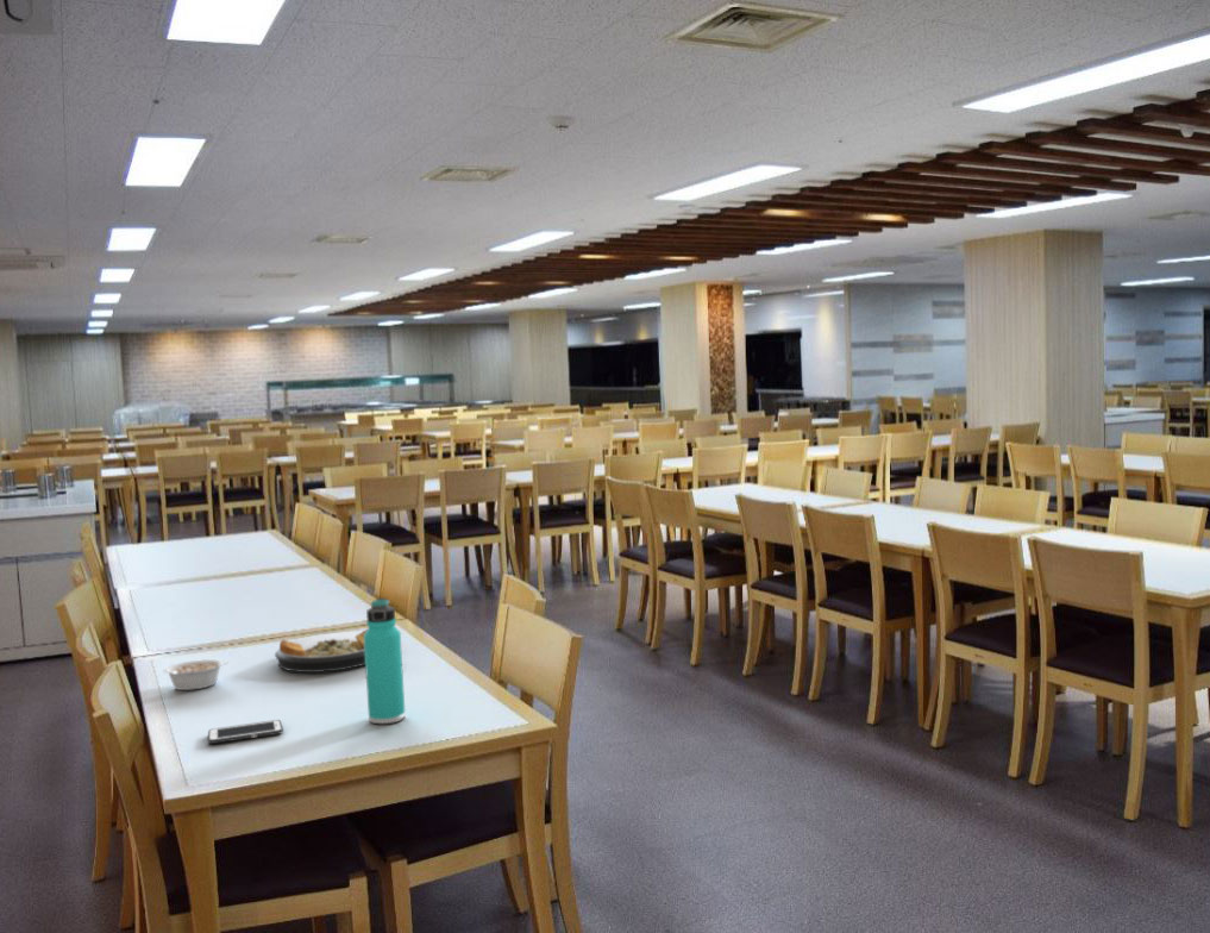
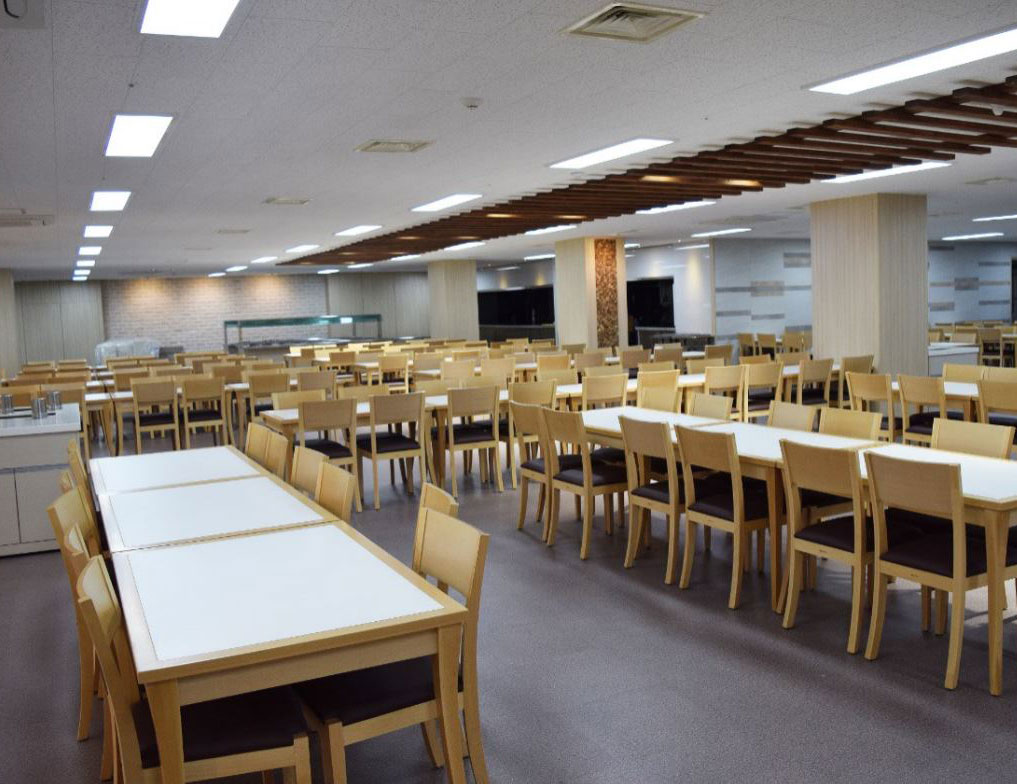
- legume [163,658,228,691]
- thermos bottle [364,597,407,725]
- cell phone [207,719,284,745]
- plate [274,628,368,674]
